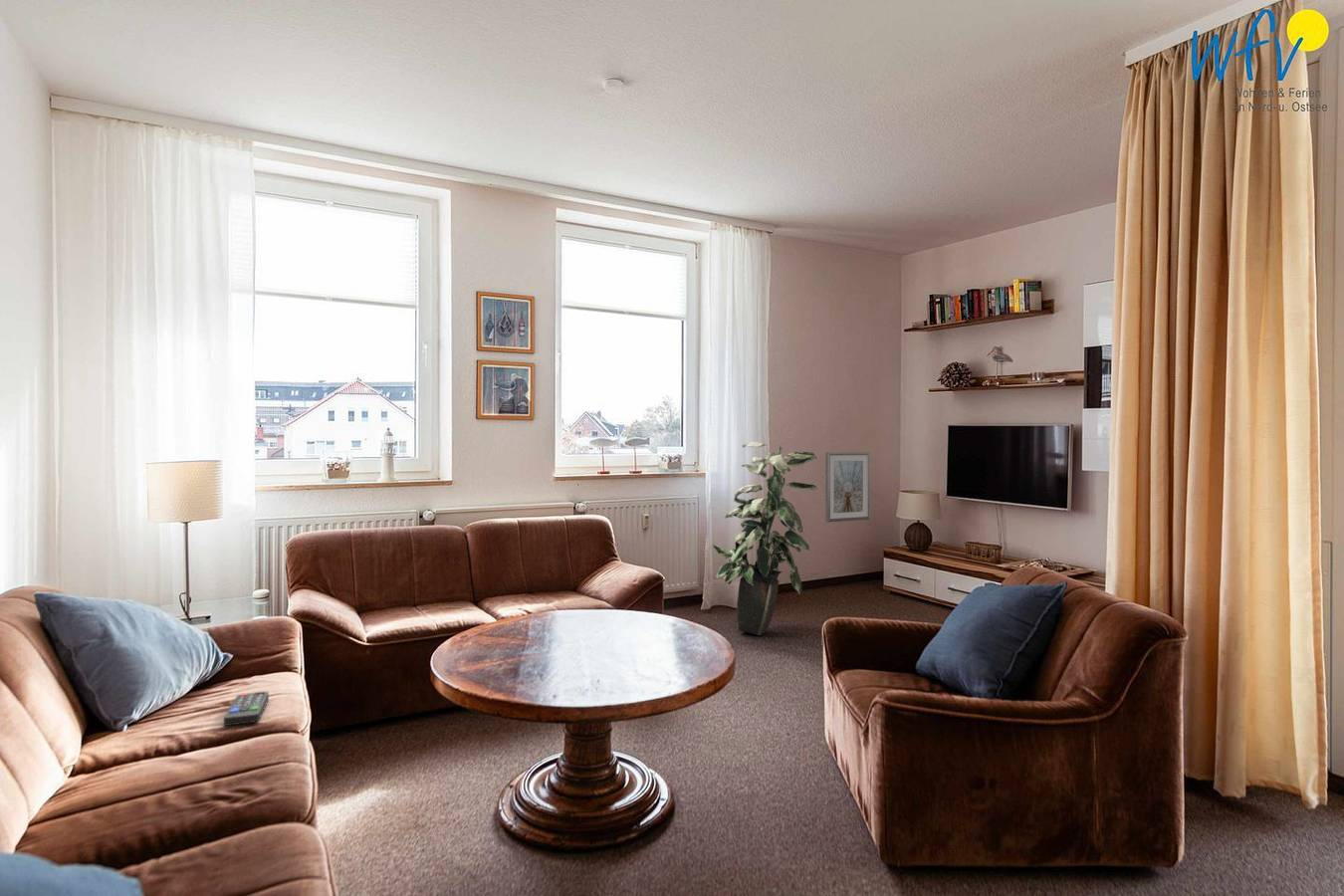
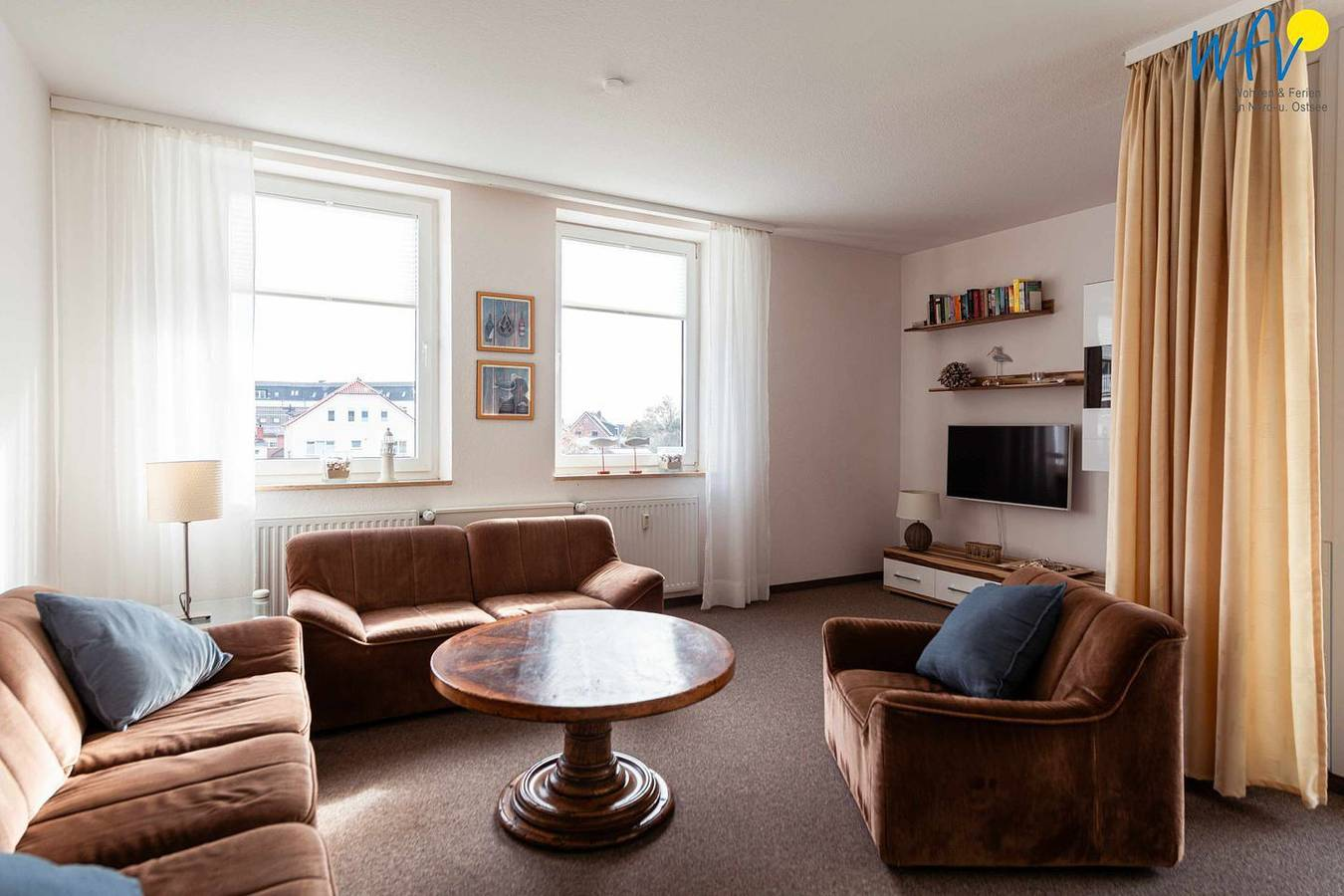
- picture frame [824,451,871,524]
- remote control [223,691,270,727]
- indoor plant [712,441,818,636]
